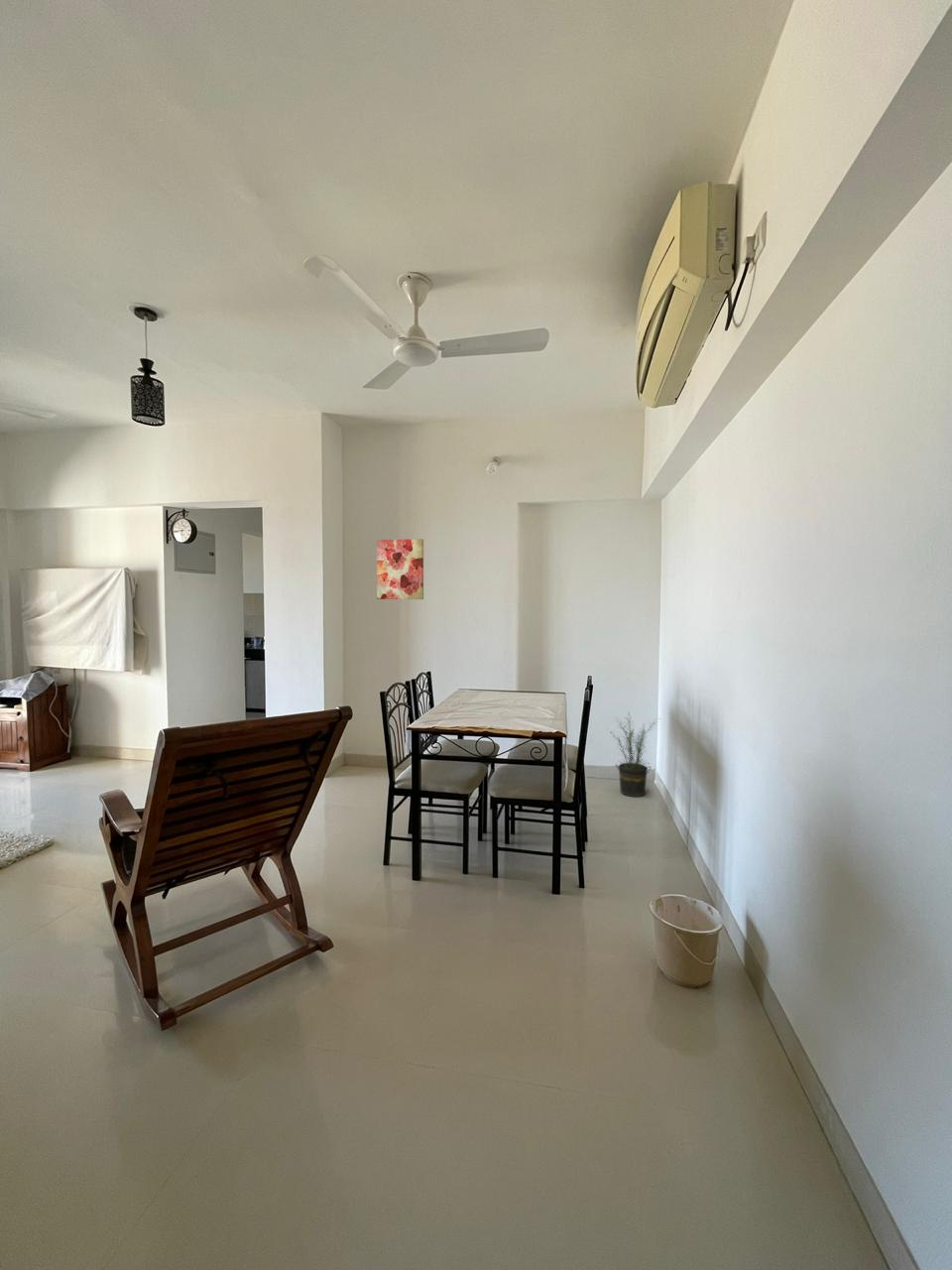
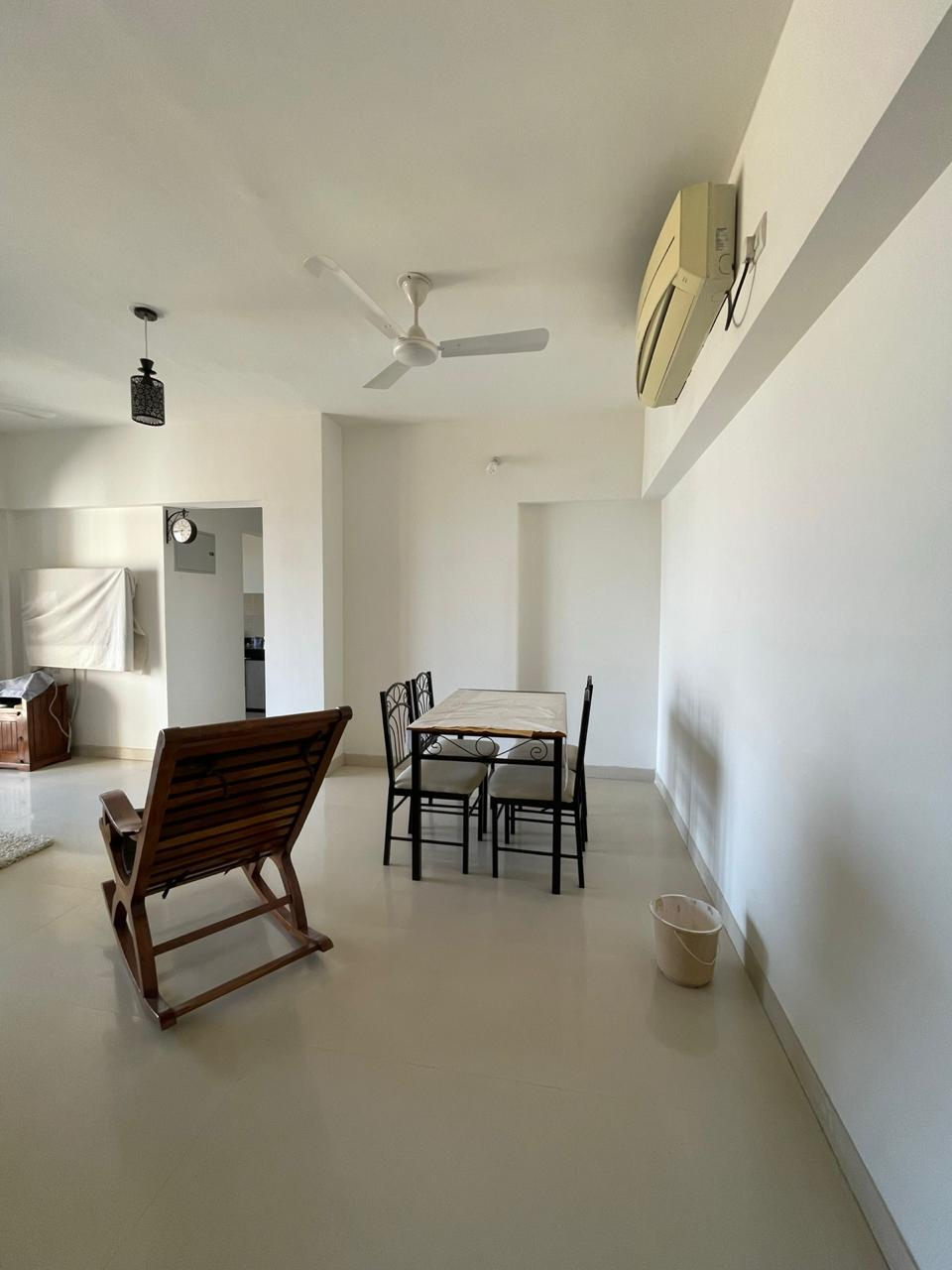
- wall art [376,538,424,600]
- potted plant [605,711,661,798]
